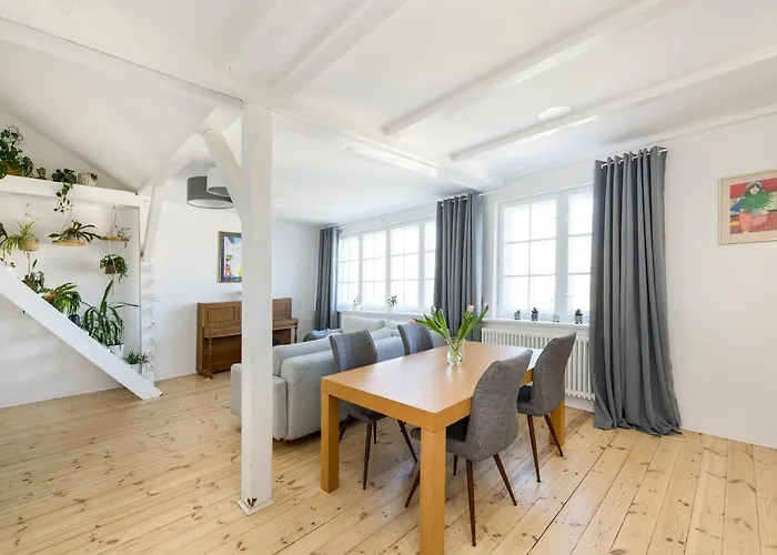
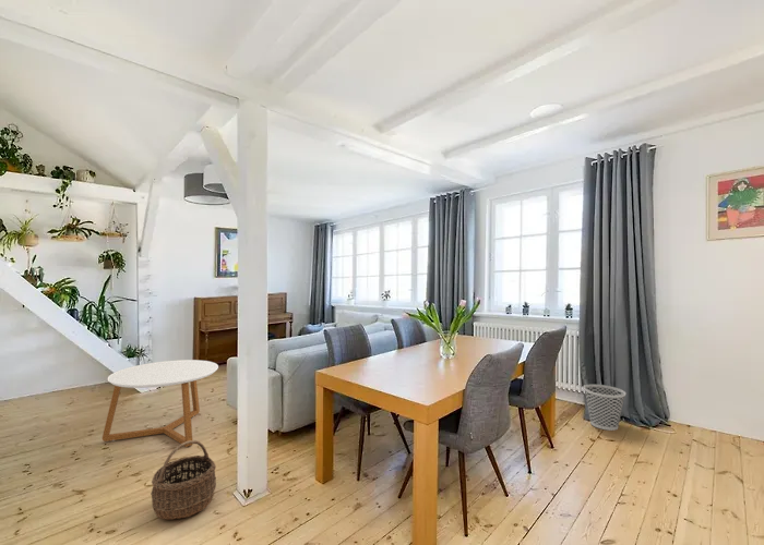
+ wicker basket [150,439,217,521]
+ wastebasket [583,384,626,432]
+ coffee table [102,359,219,448]
